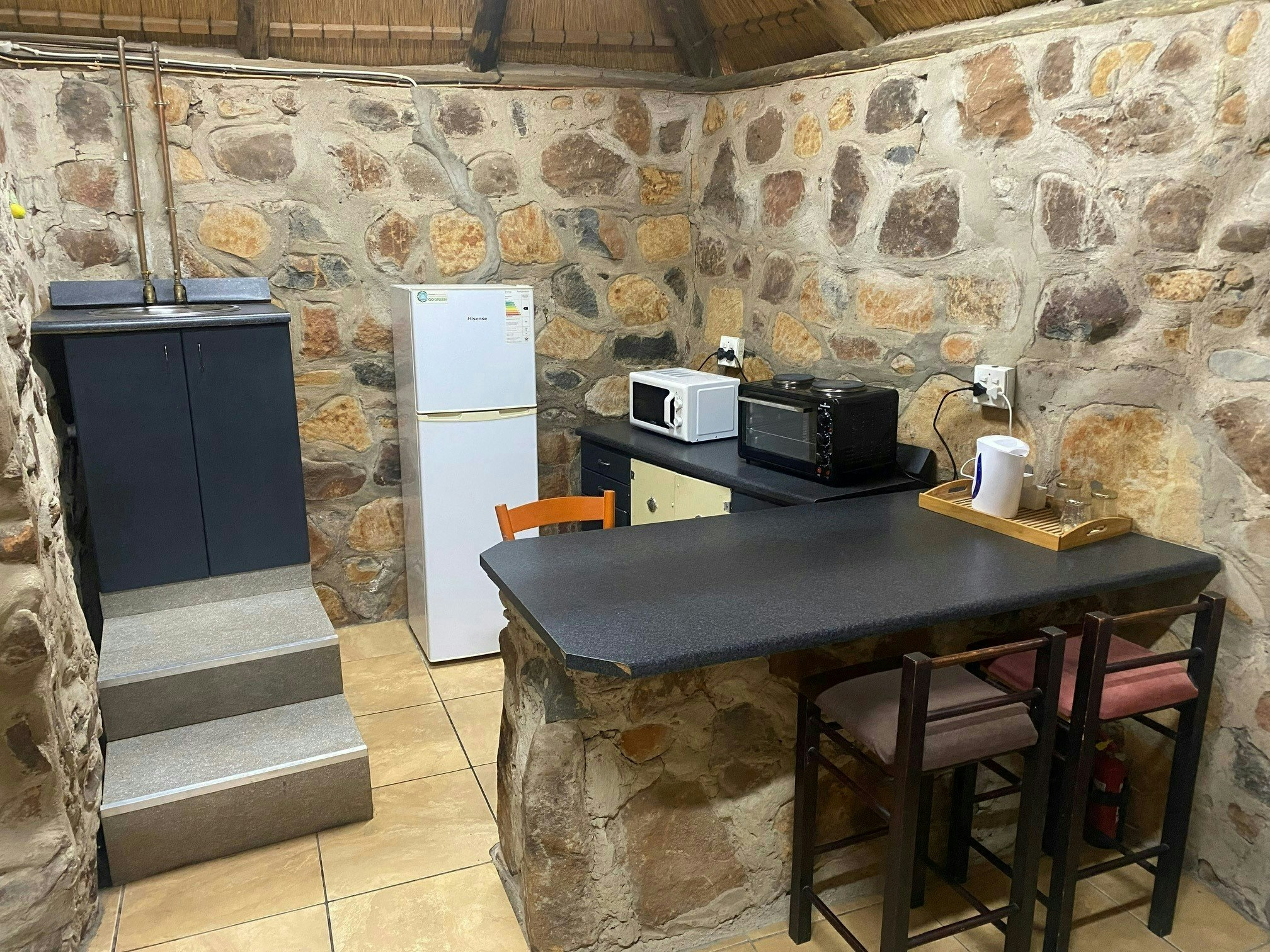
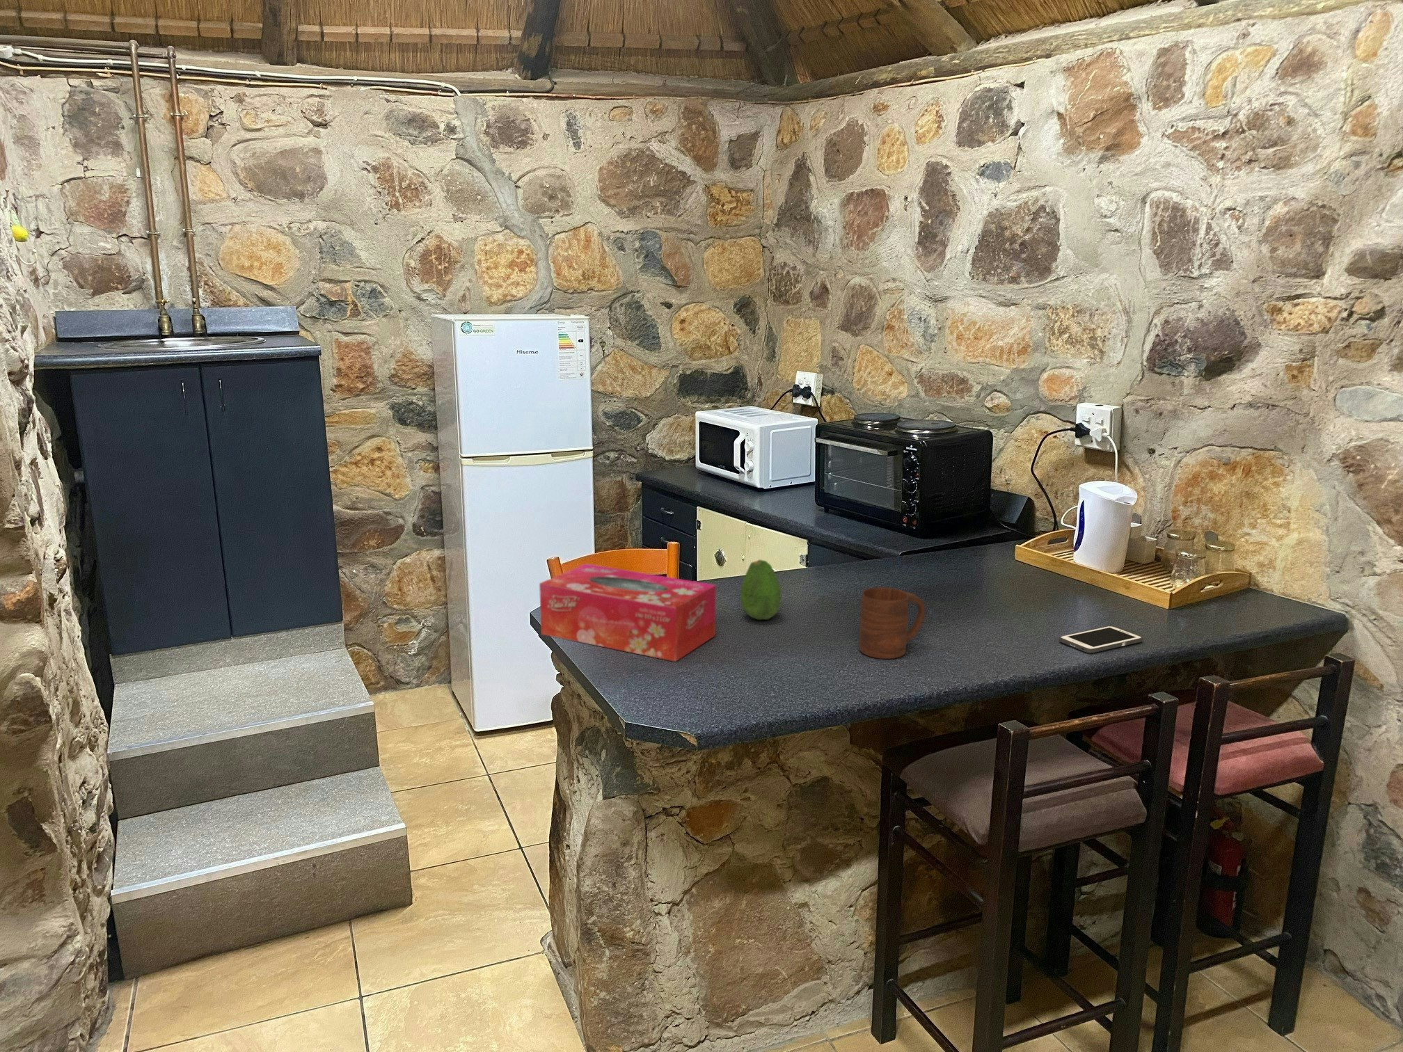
+ cup [858,587,926,660]
+ cell phone [1058,624,1143,654]
+ tissue box [539,562,717,662]
+ fruit [740,559,782,621]
